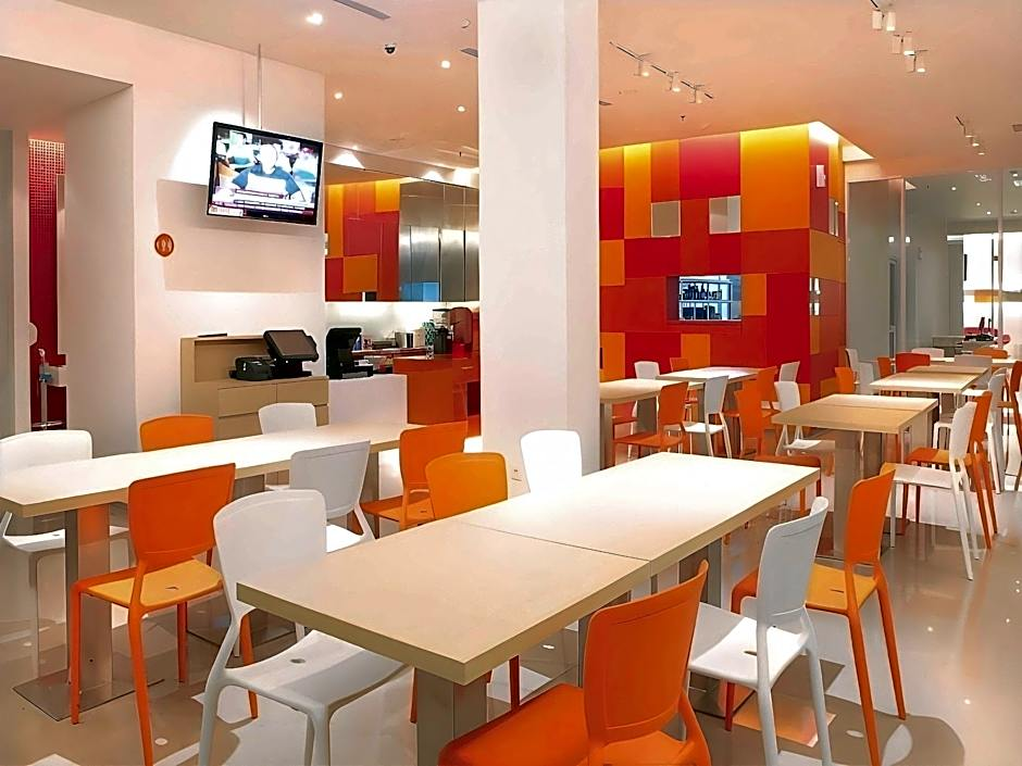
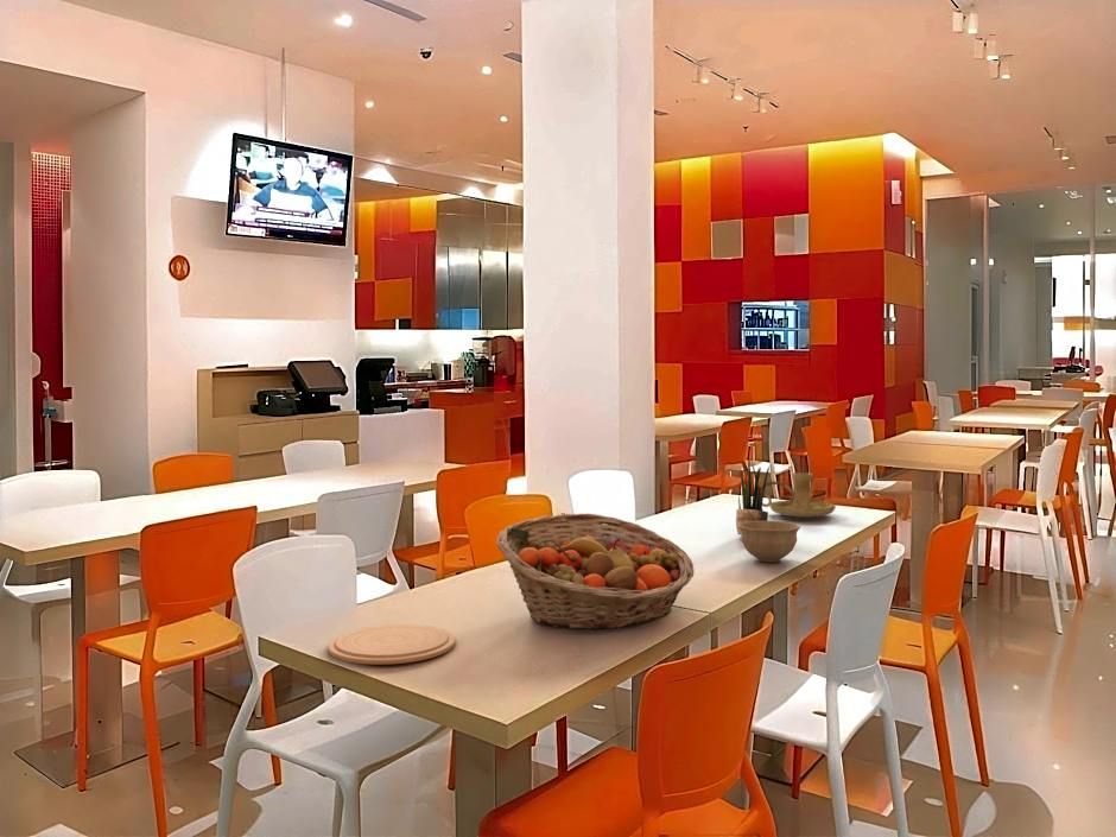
+ fruit basket [495,513,695,632]
+ bowl [737,520,801,563]
+ candle holder [760,471,837,519]
+ plate [326,623,457,666]
+ potted plant [735,459,771,535]
